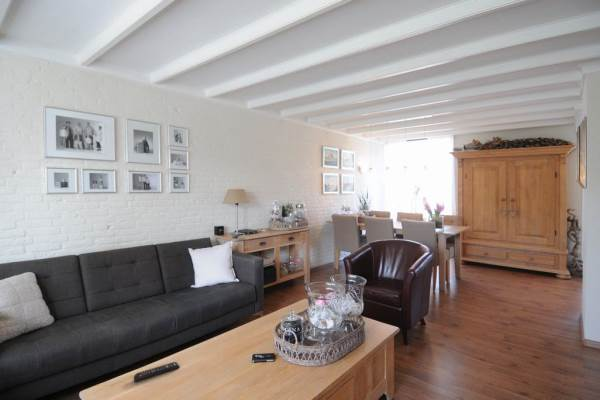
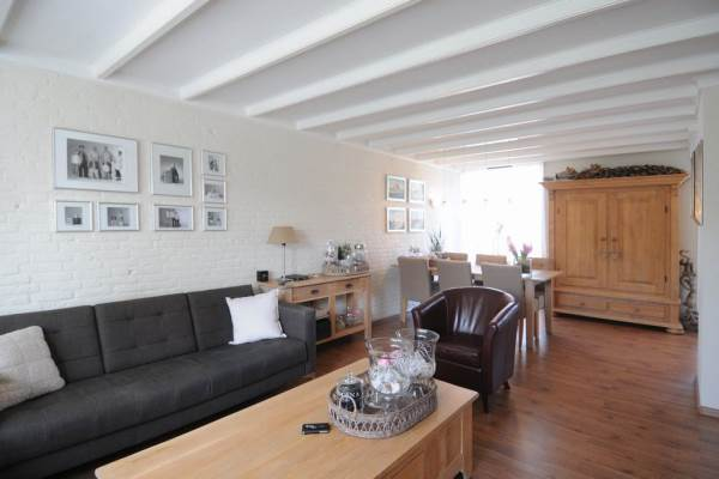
- remote control [133,361,181,382]
